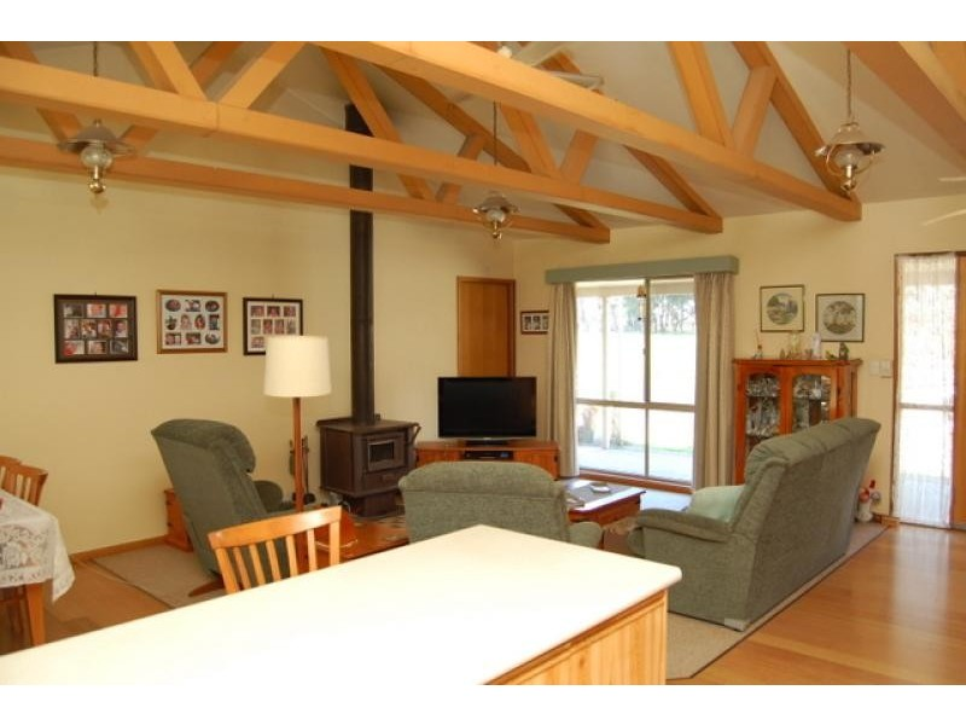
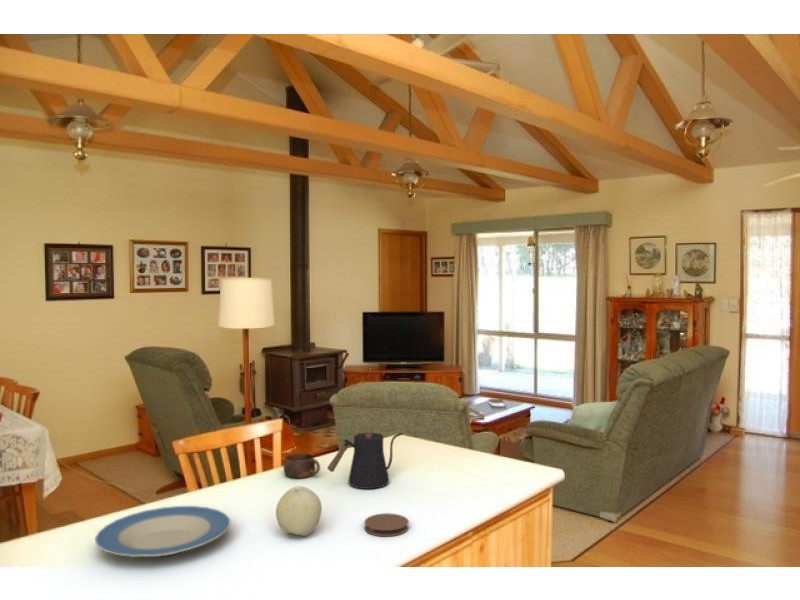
+ plate [94,505,231,558]
+ cup [283,452,321,479]
+ kettle [326,431,403,490]
+ fruit [275,486,323,537]
+ coaster [363,512,410,537]
